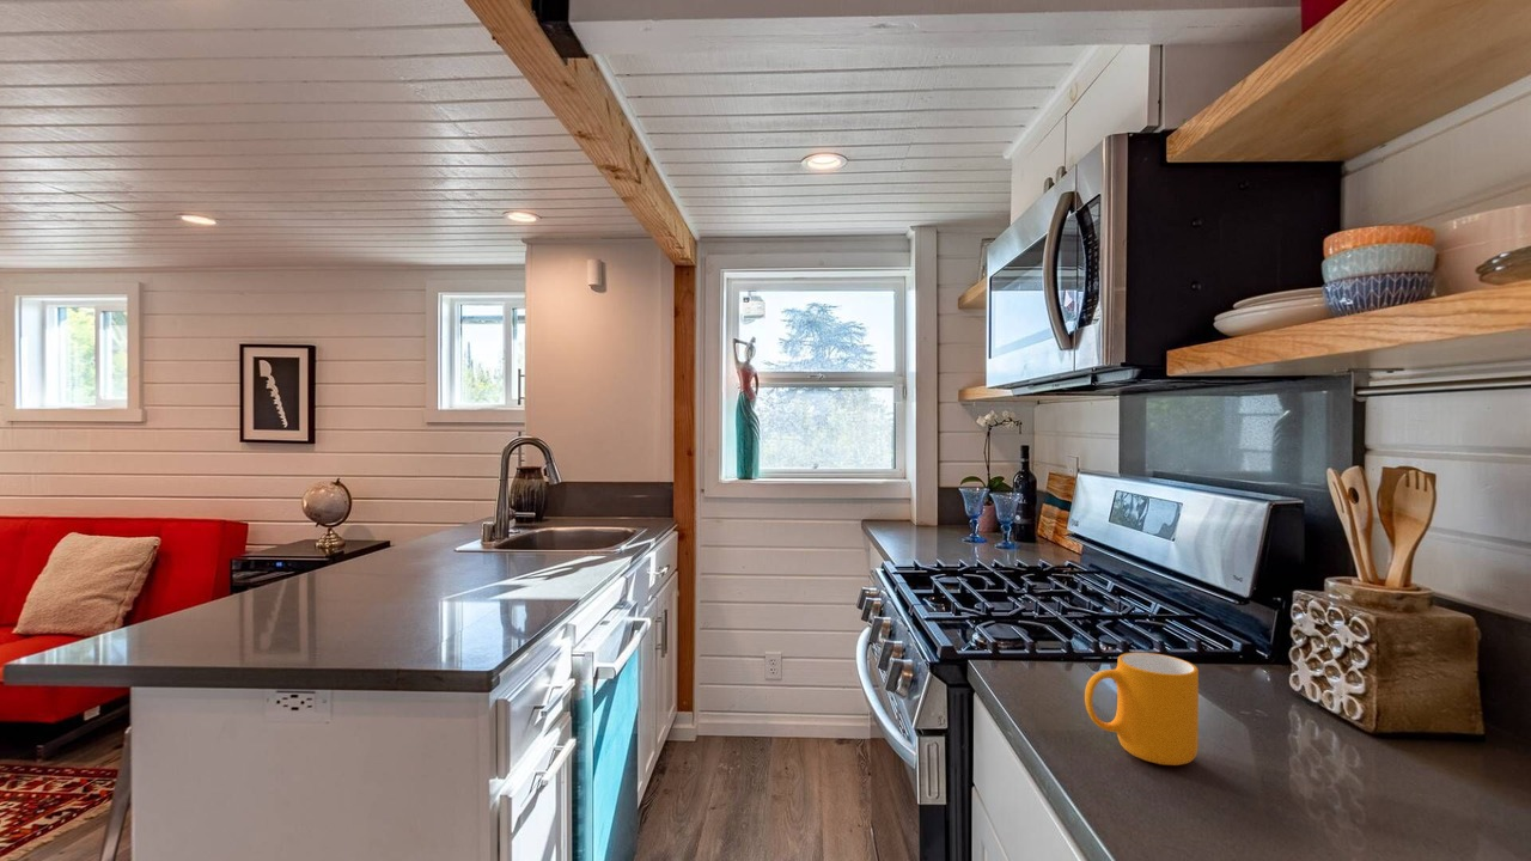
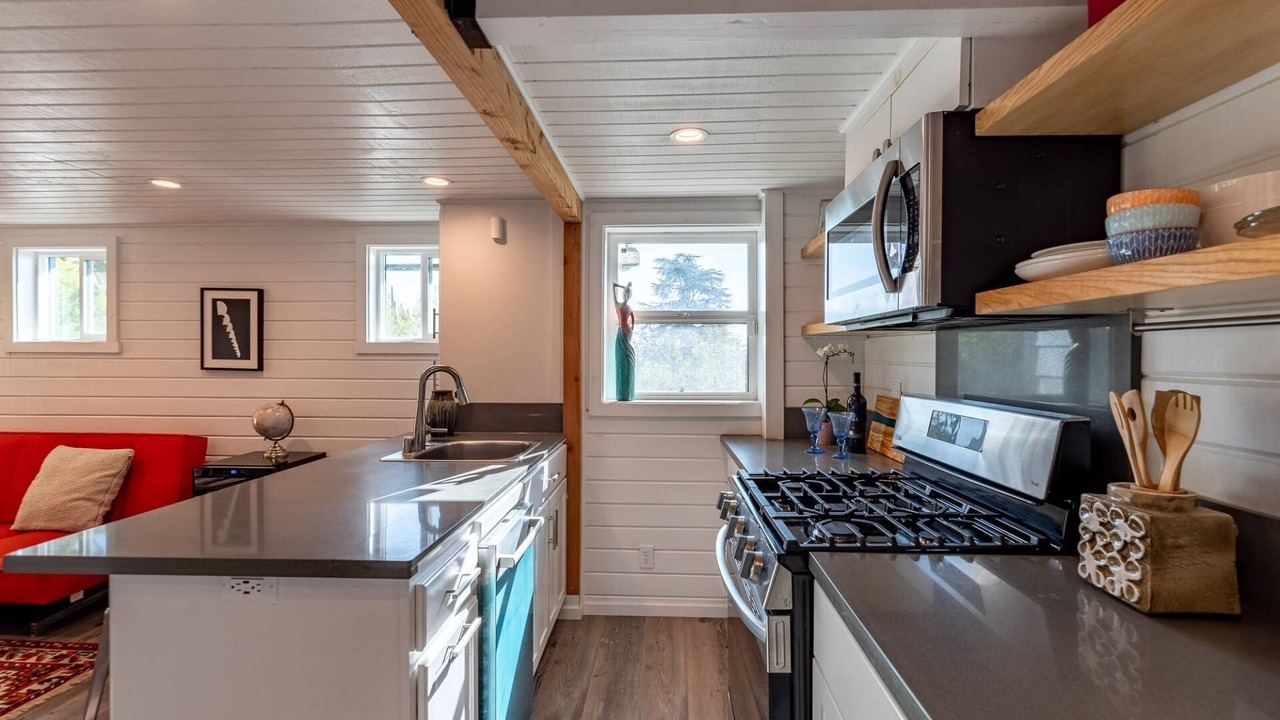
- mug [1084,652,1200,767]
